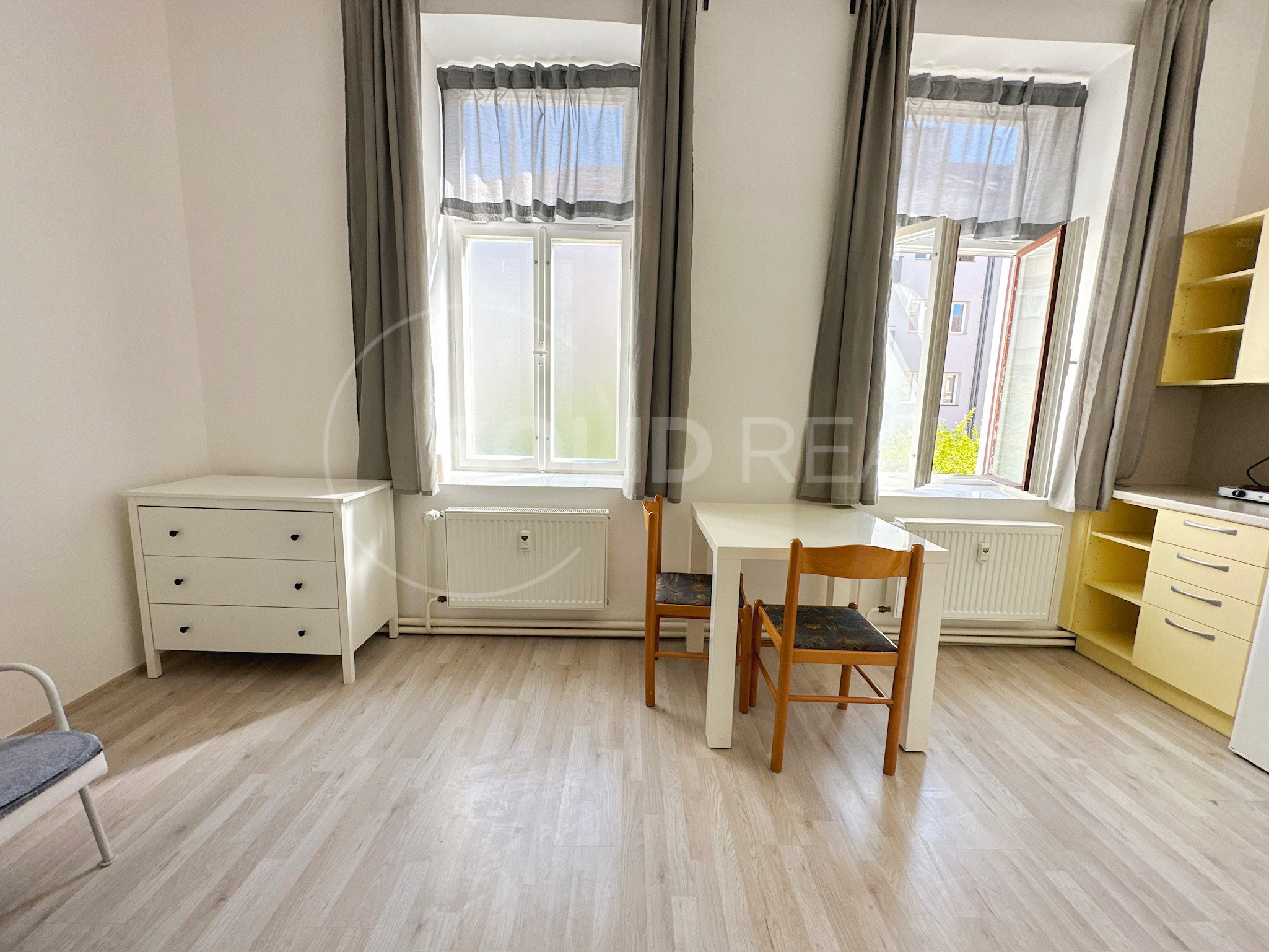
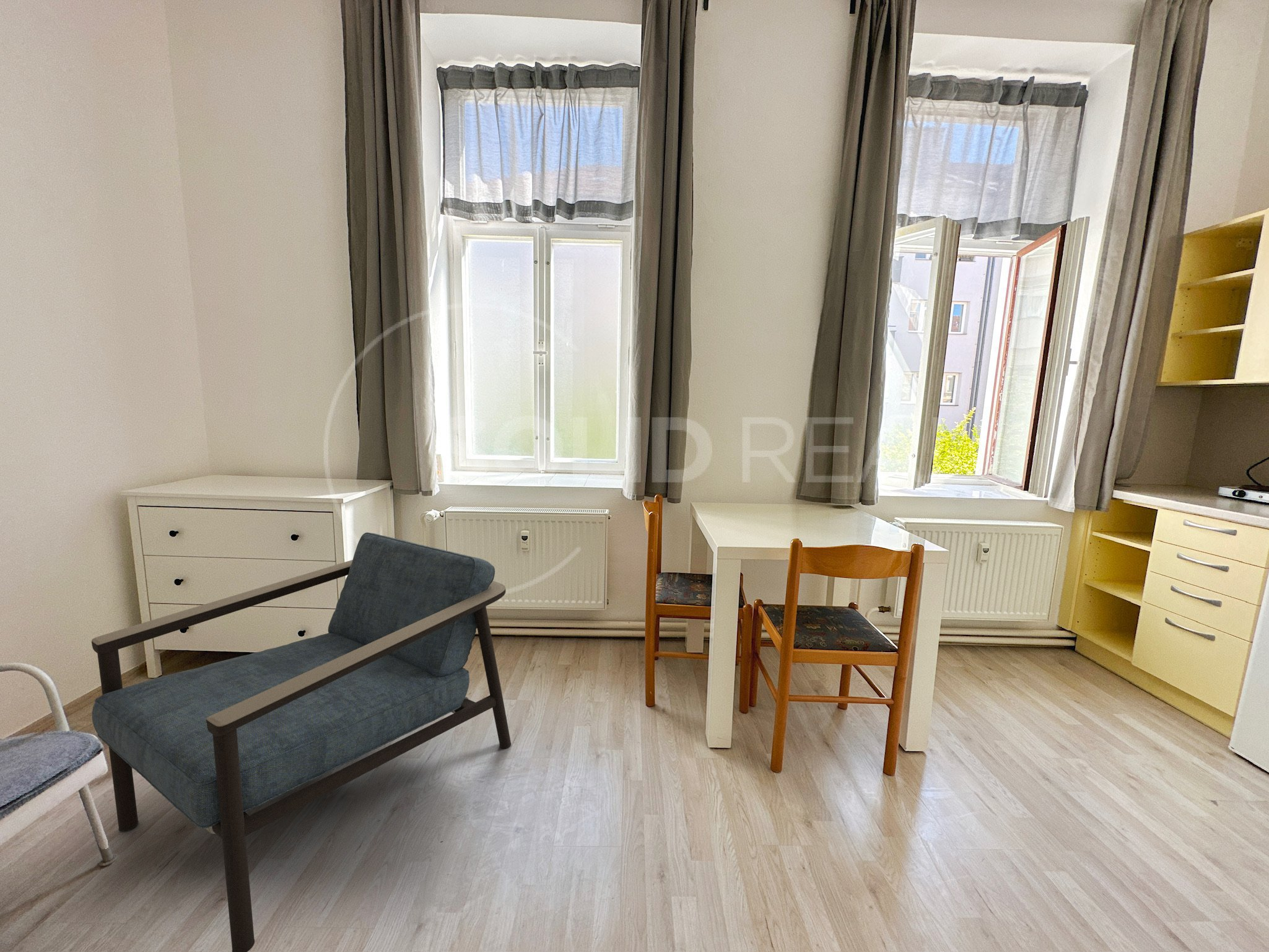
+ armchair [91,532,512,952]
